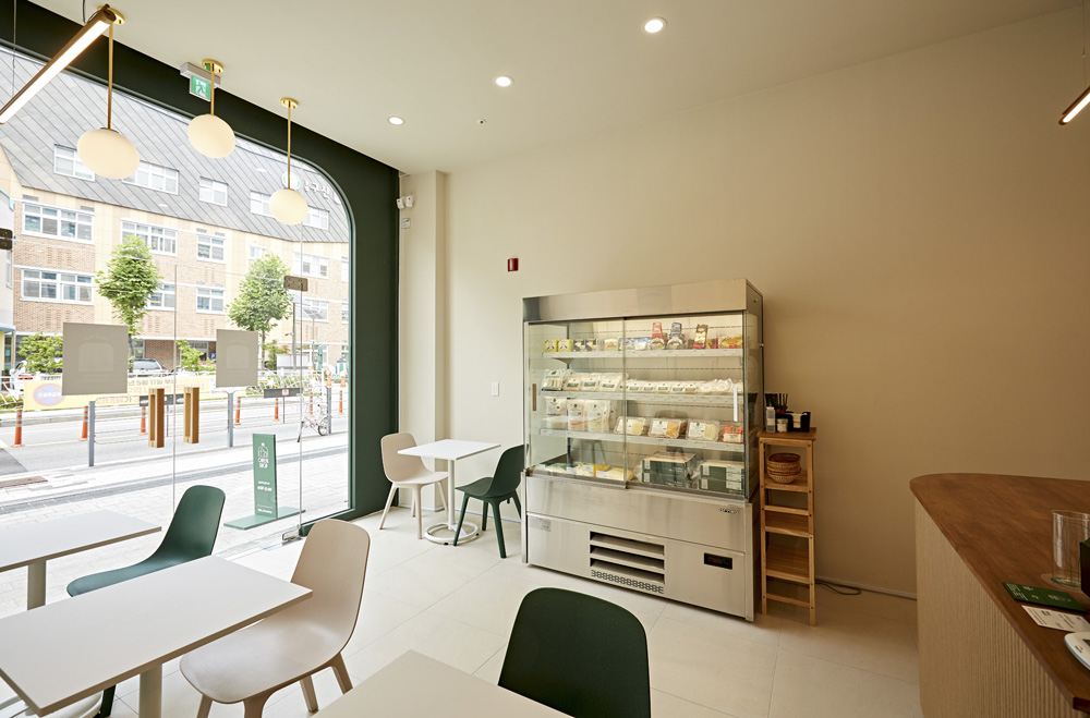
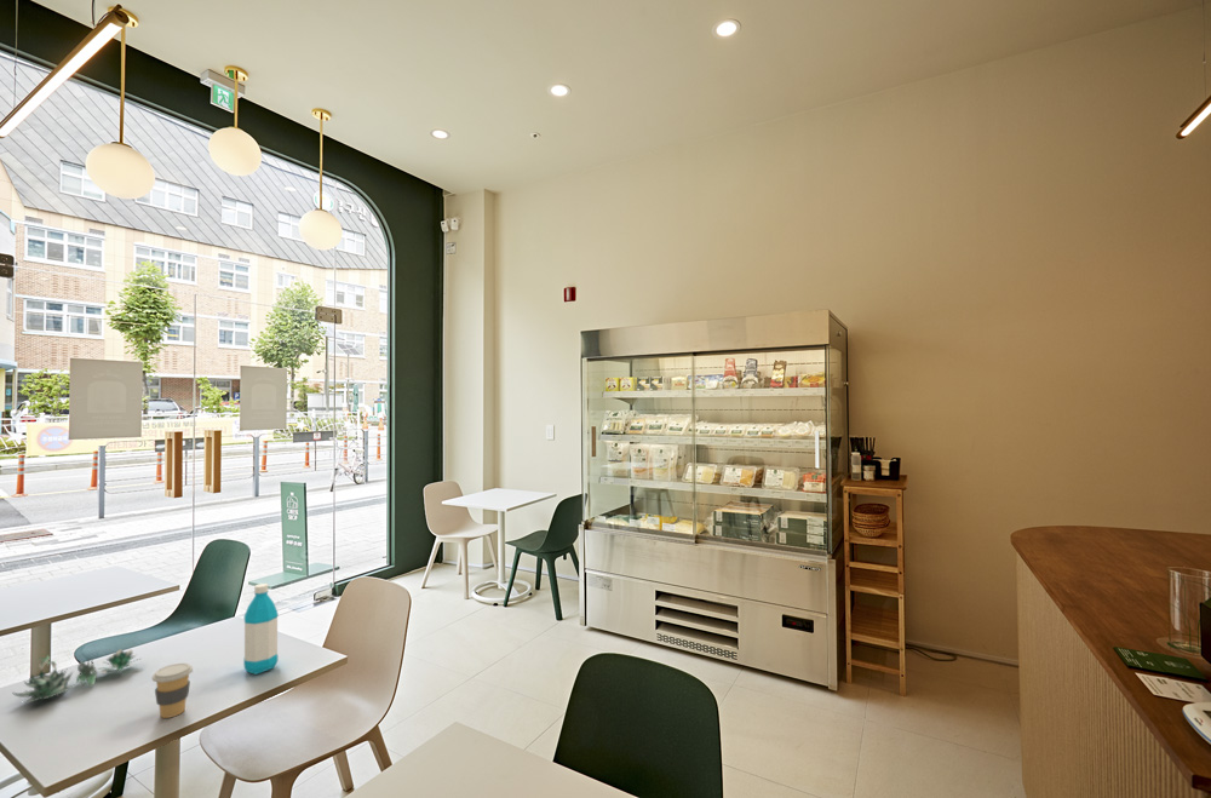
+ water bottle [242,582,280,676]
+ coffee cup [151,662,194,719]
+ succulent plant [11,649,145,704]
